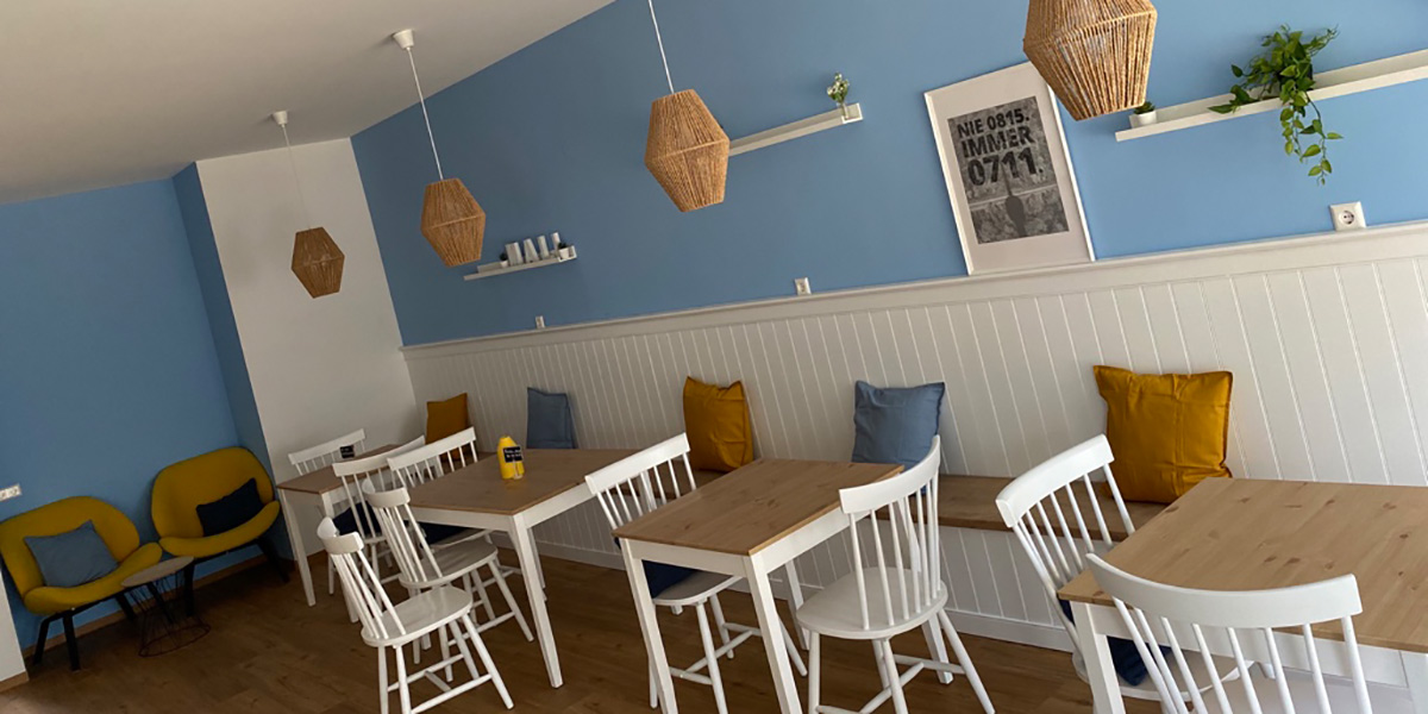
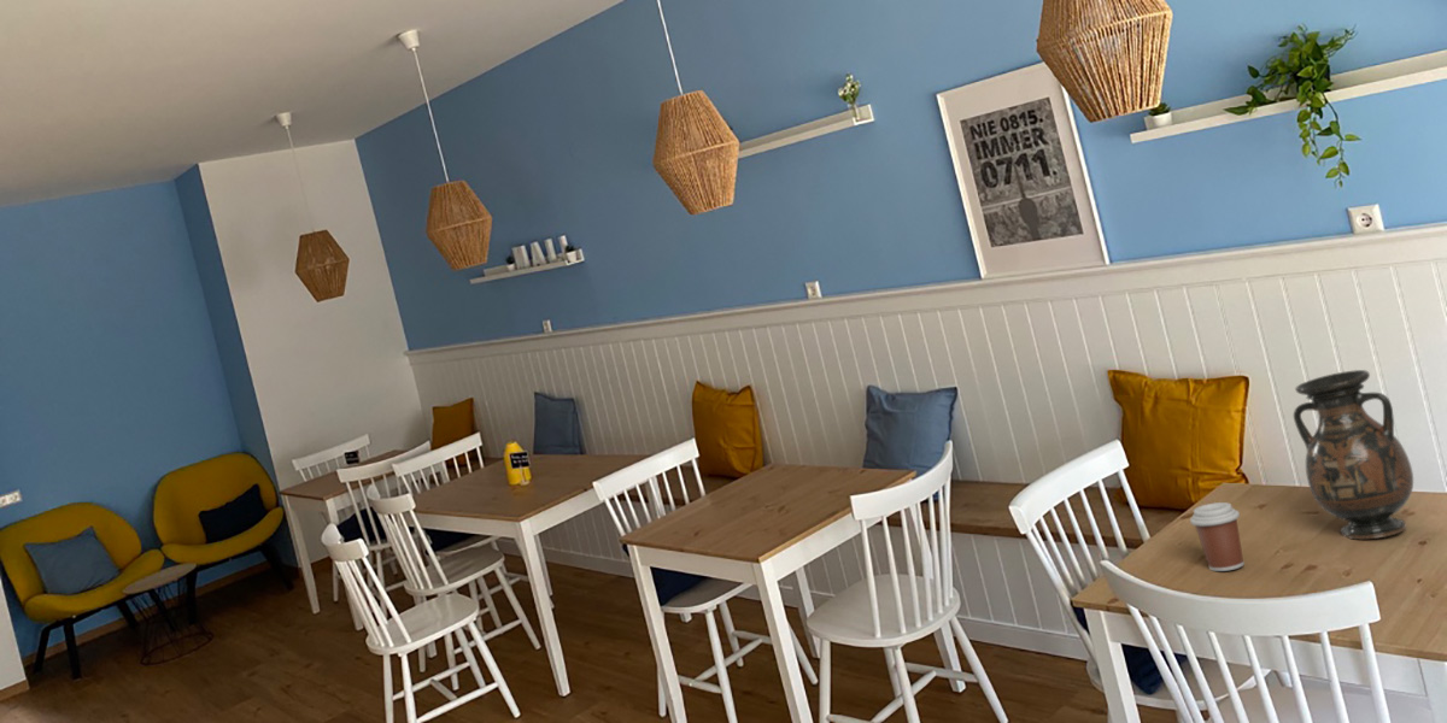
+ vase [1293,369,1414,541]
+ coffee cup [1189,501,1246,572]
